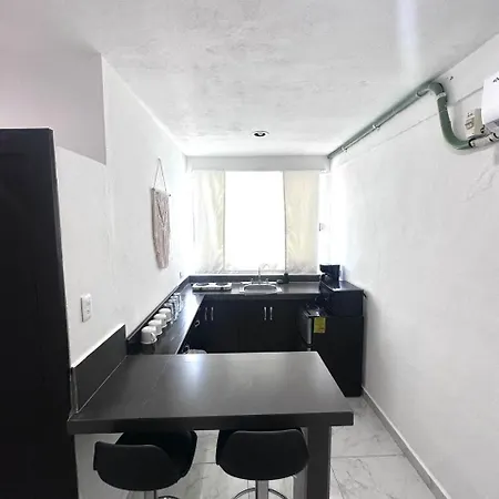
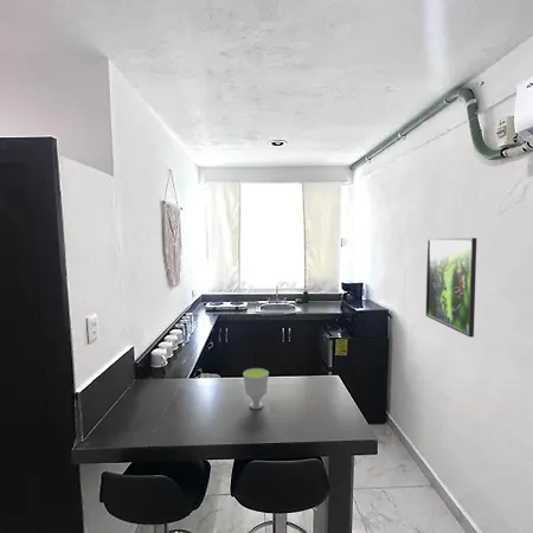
+ cup [242,367,270,410]
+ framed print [425,237,477,339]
